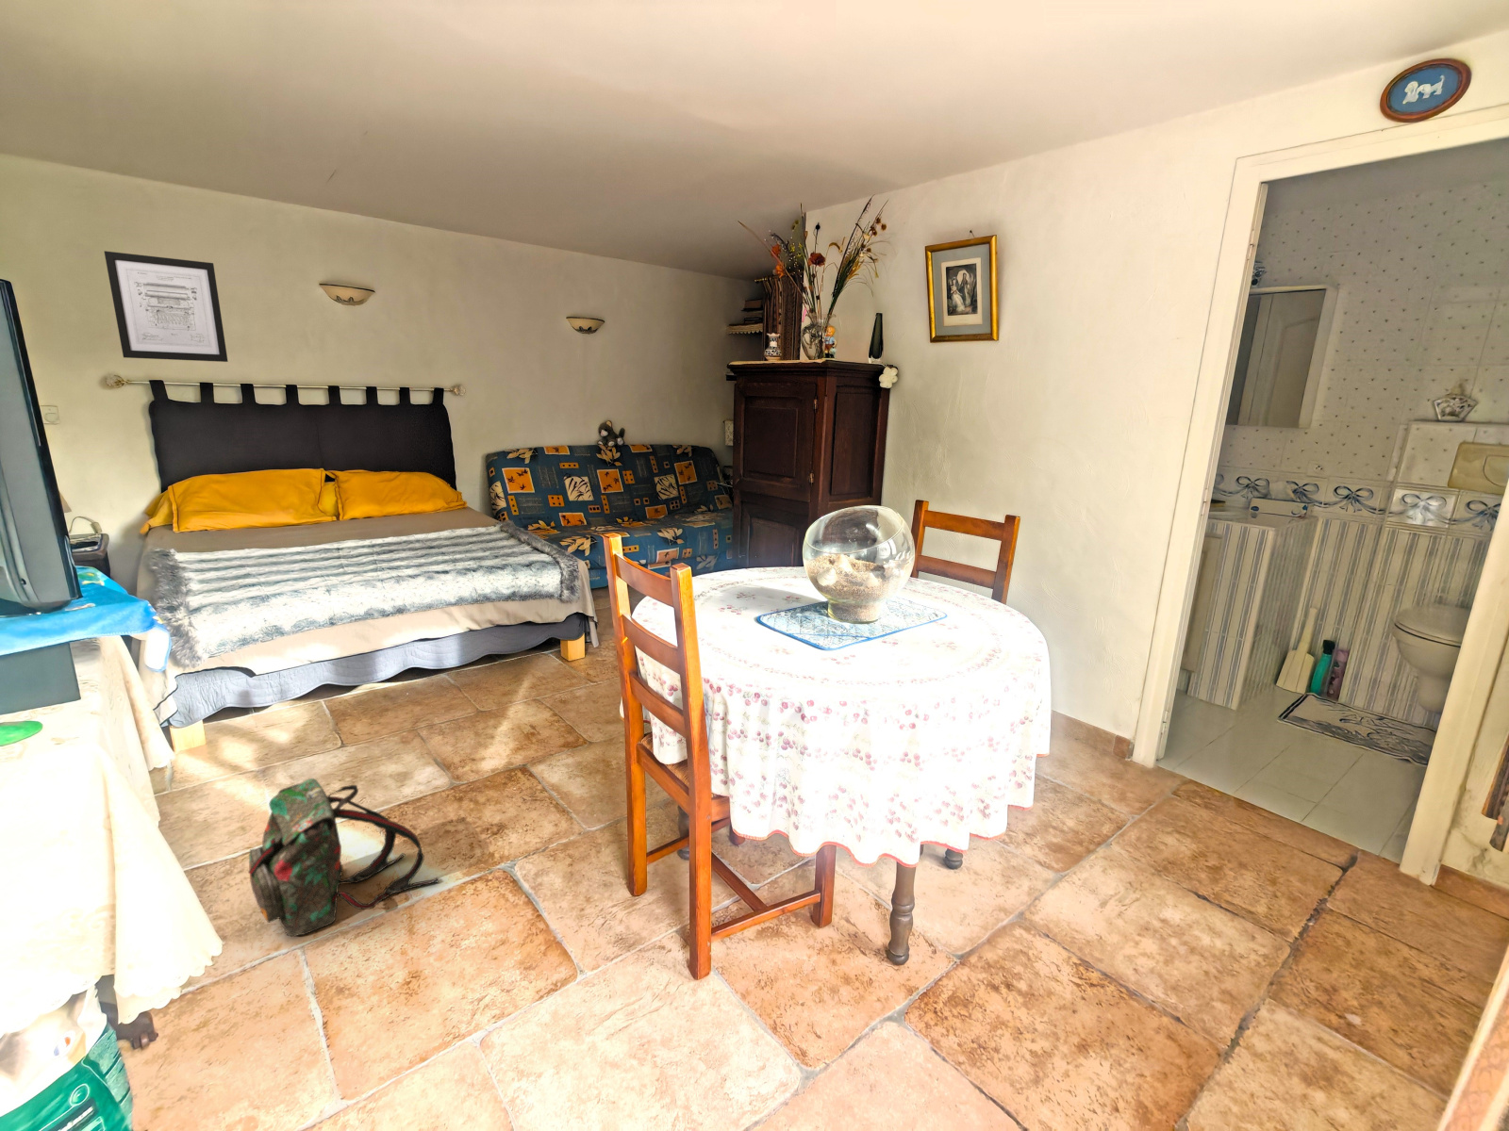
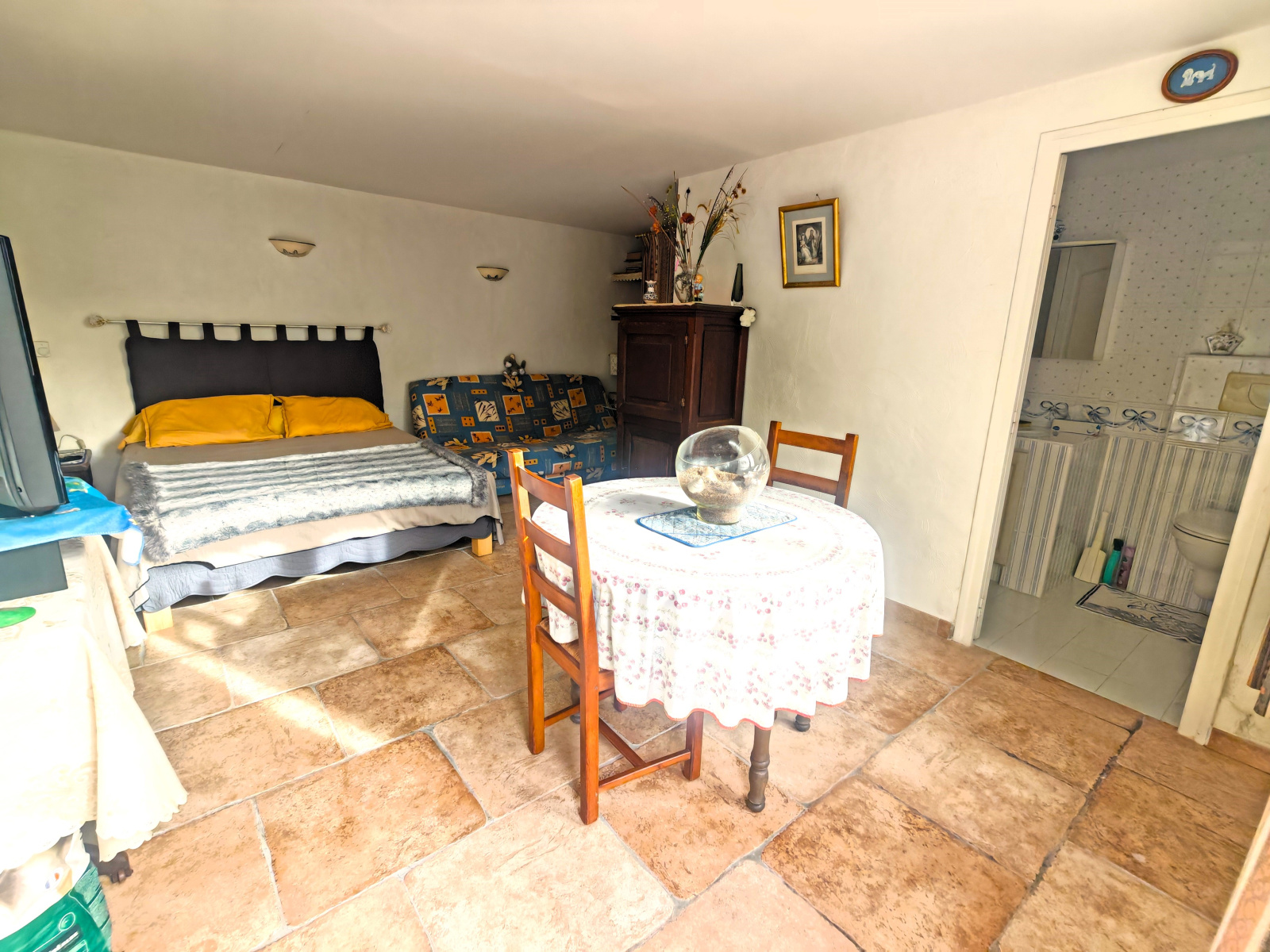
- backpack [248,778,440,937]
- wall art [103,249,229,362]
